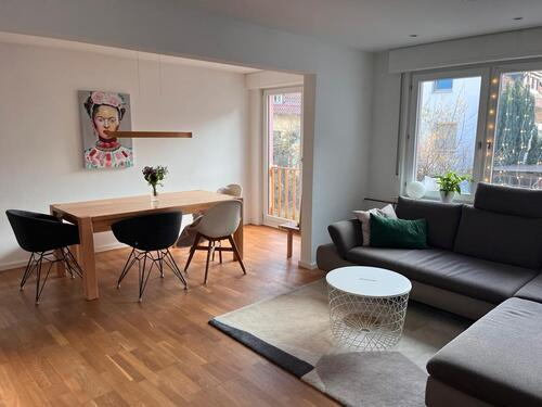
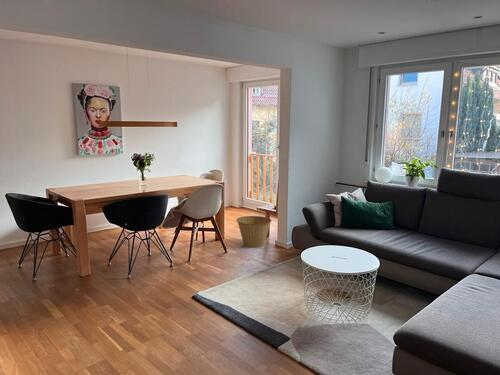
+ basket [235,215,273,248]
